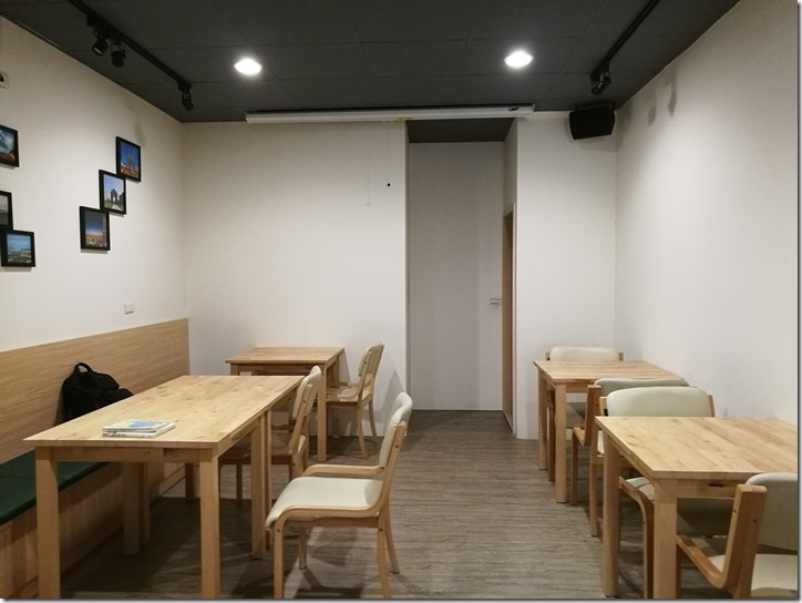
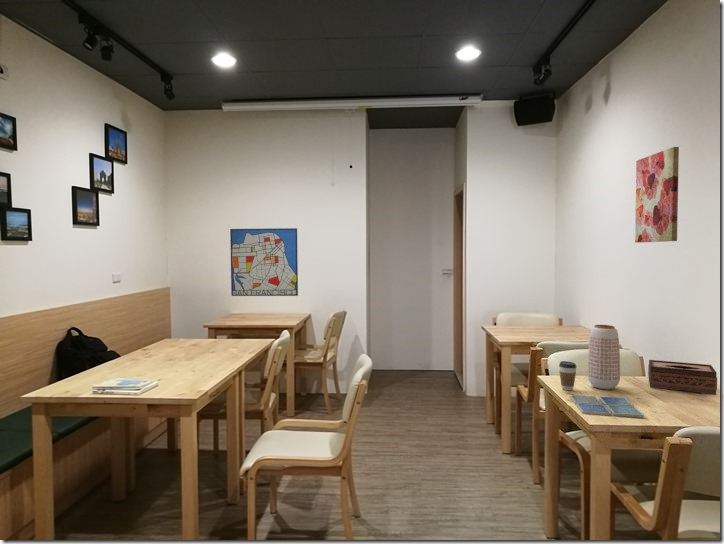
+ coffee cup [558,360,577,391]
+ planter [587,324,621,391]
+ drink coaster [569,394,645,419]
+ wall art [229,227,299,297]
+ wall art [634,146,680,244]
+ tissue box [647,359,718,396]
